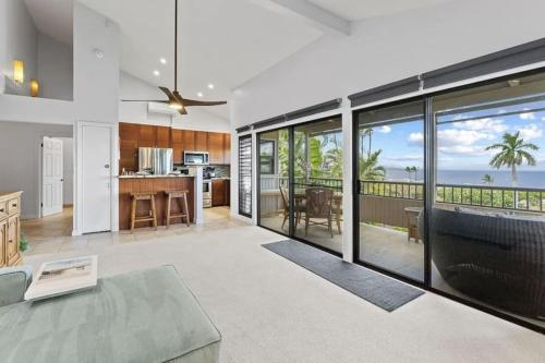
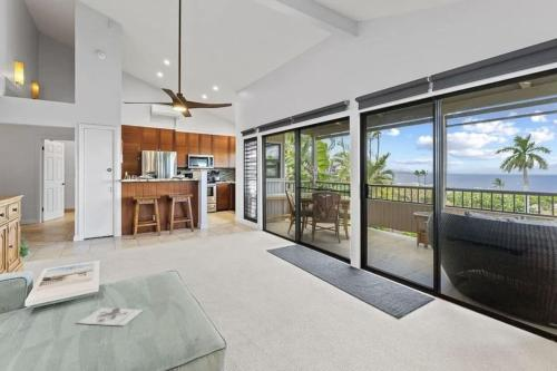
+ architectural model [76,306,145,326]
